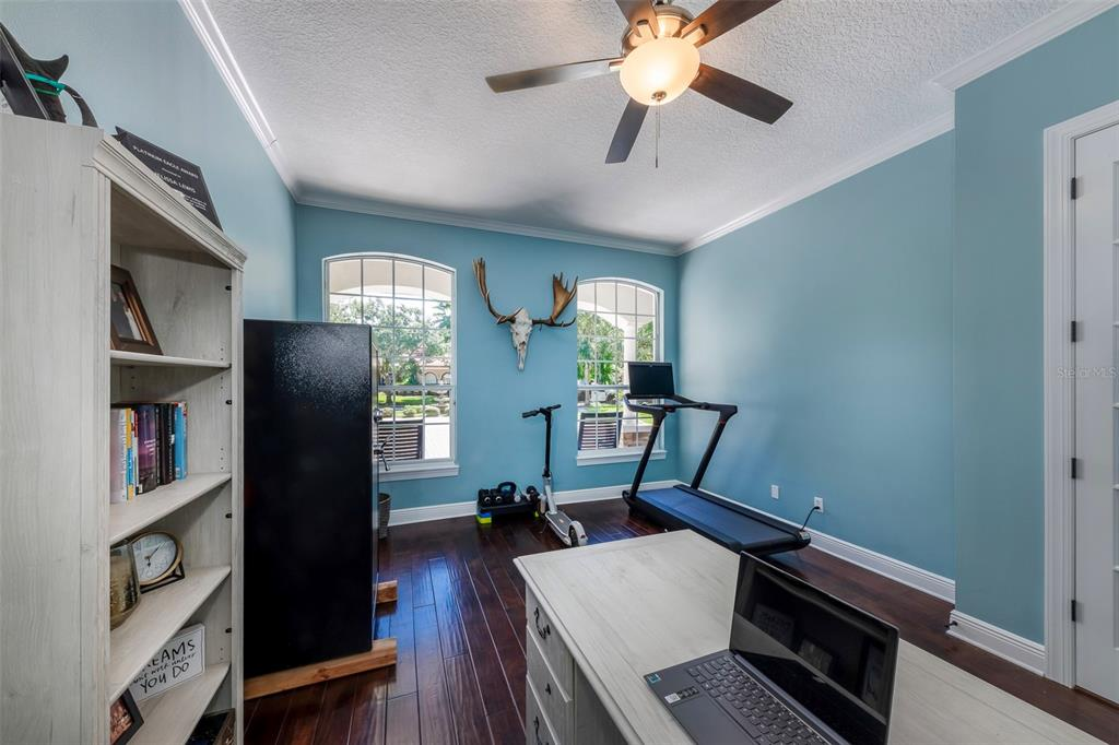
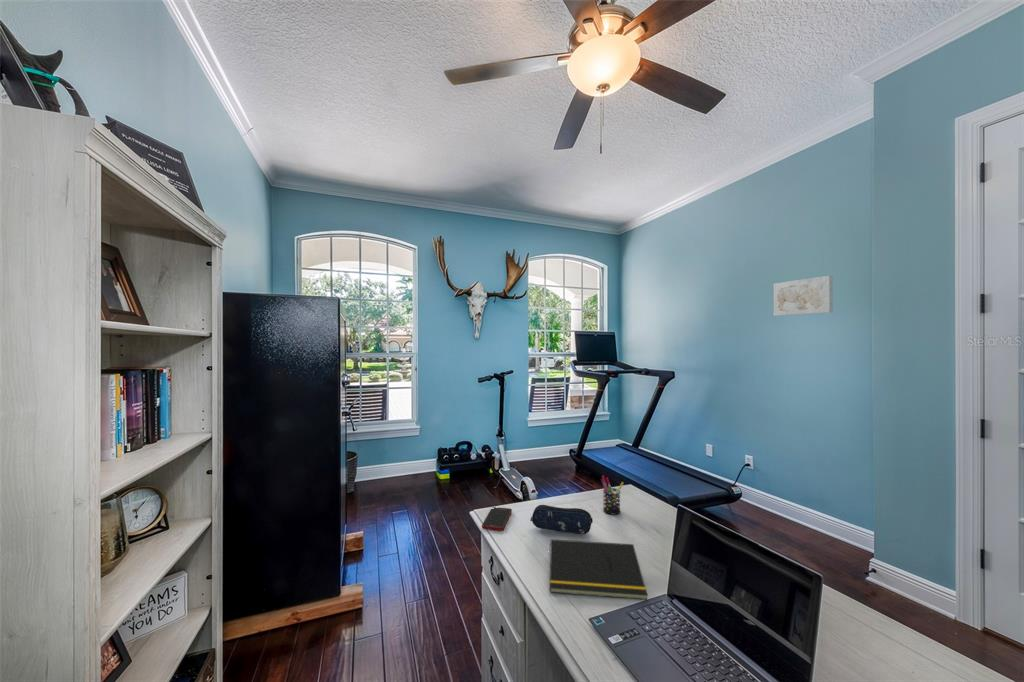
+ notepad [547,538,648,601]
+ pencil case [529,504,594,535]
+ cell phone [481,506,513,531]
+ wall art [773,275,834,317]
+ pen holder [600,474,625,516]
